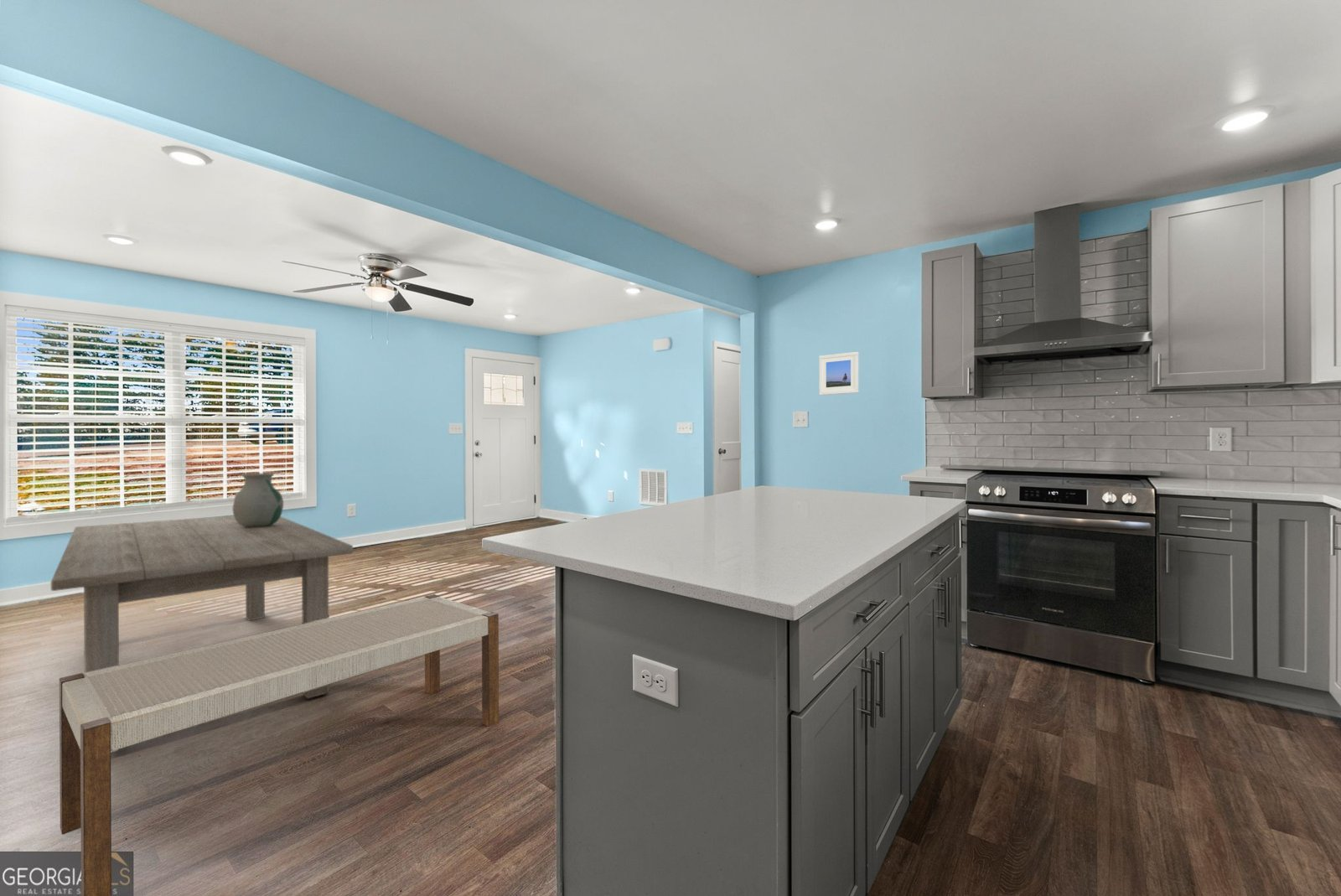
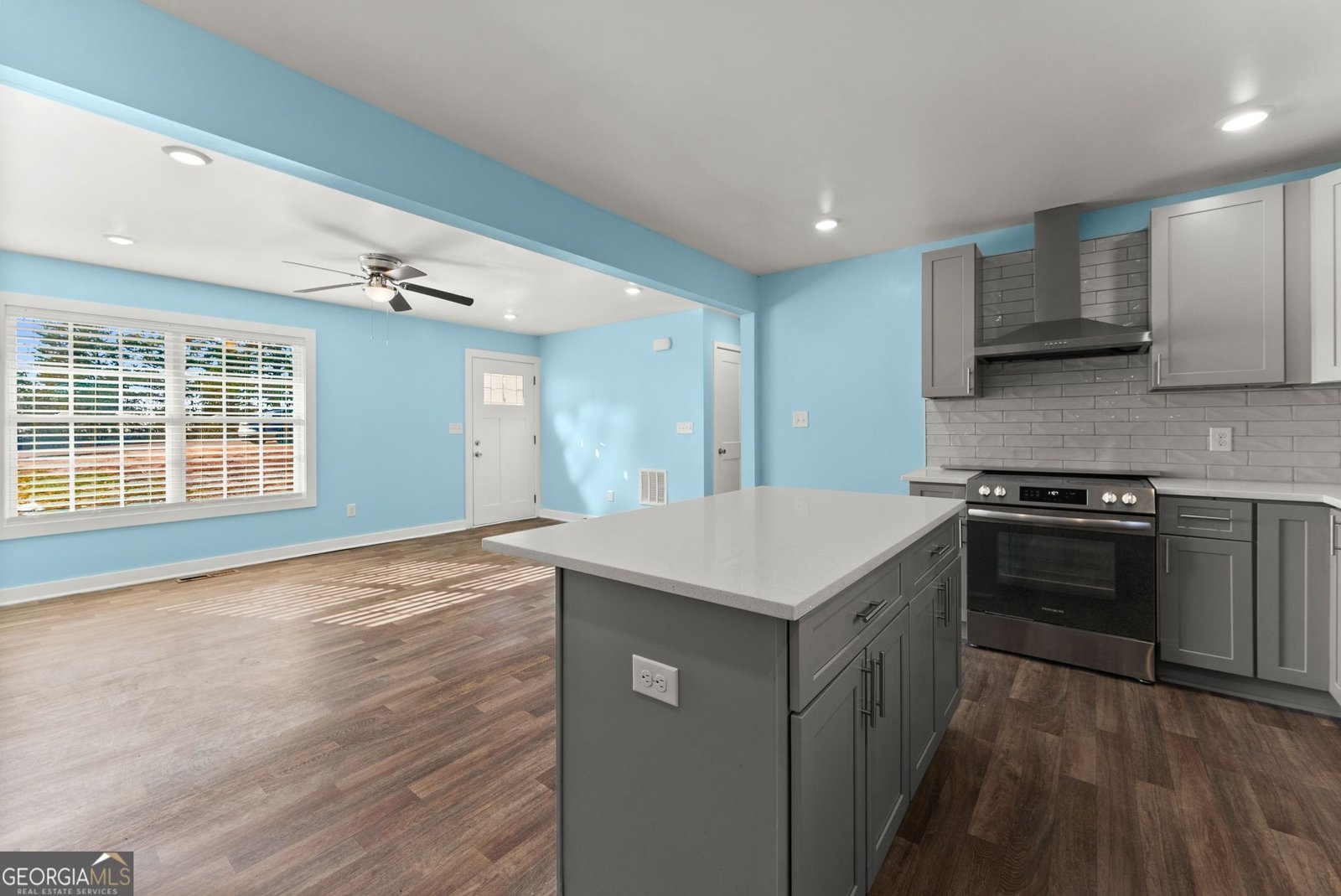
- dining table [50,515,354,754]
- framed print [818,351,860,396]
- bench [59,593,500,896]
- vase [231,472,284,527]
